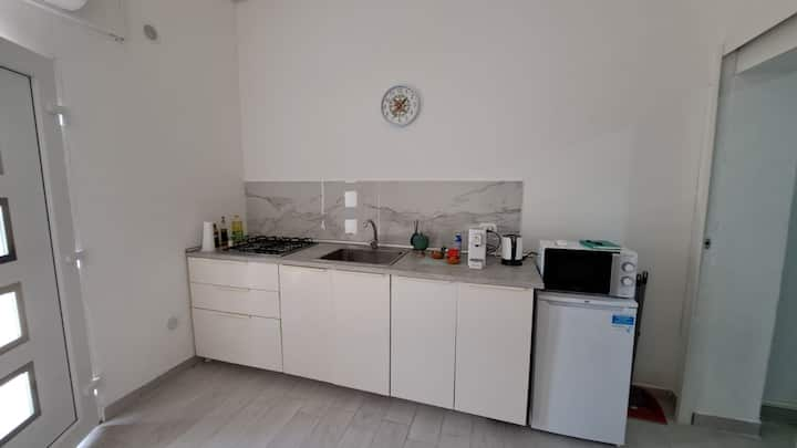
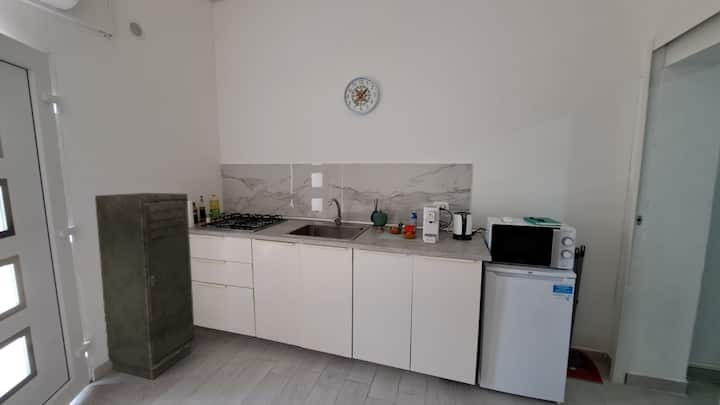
+ storage cabinet [94,192,196,380]
